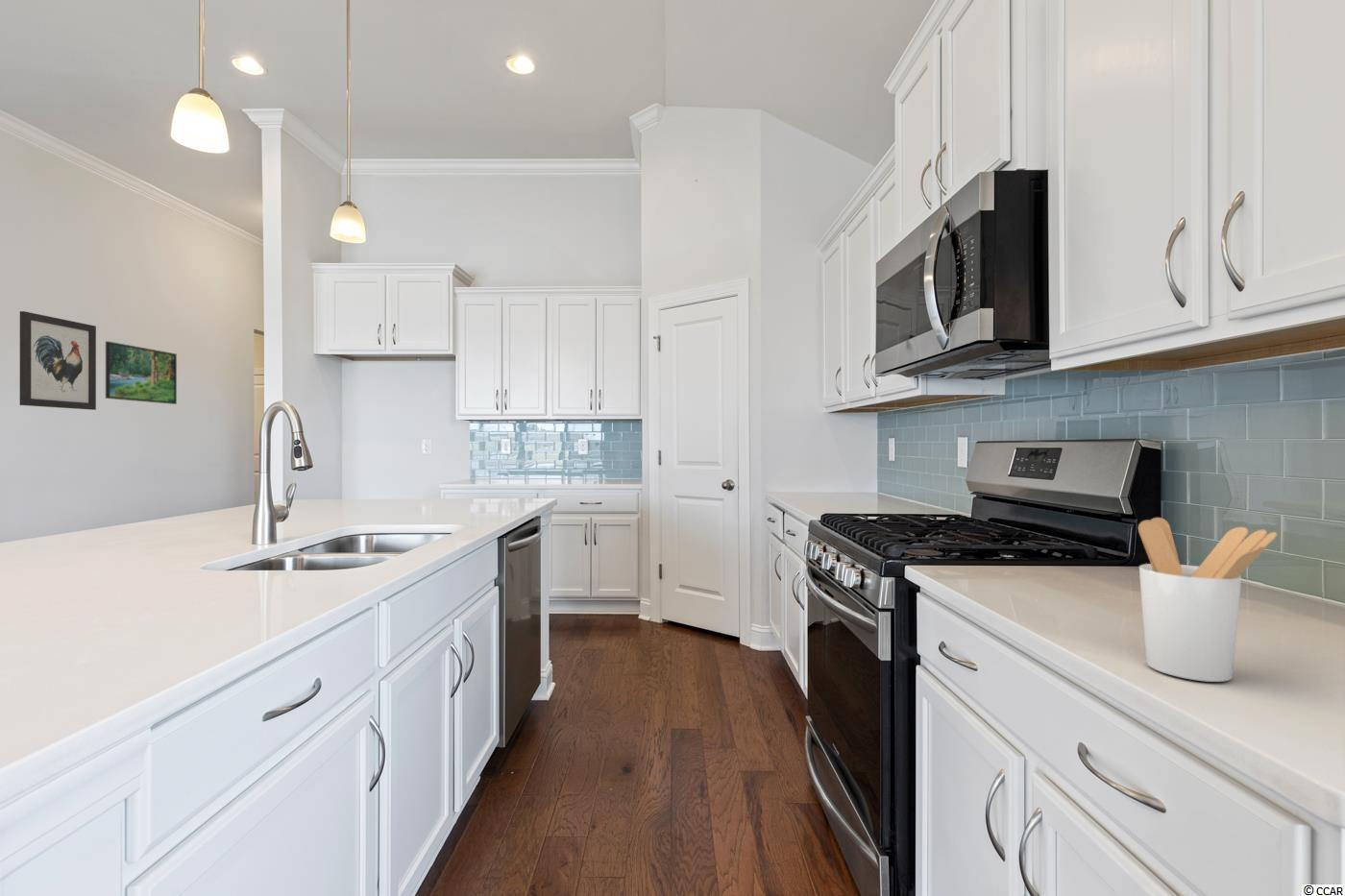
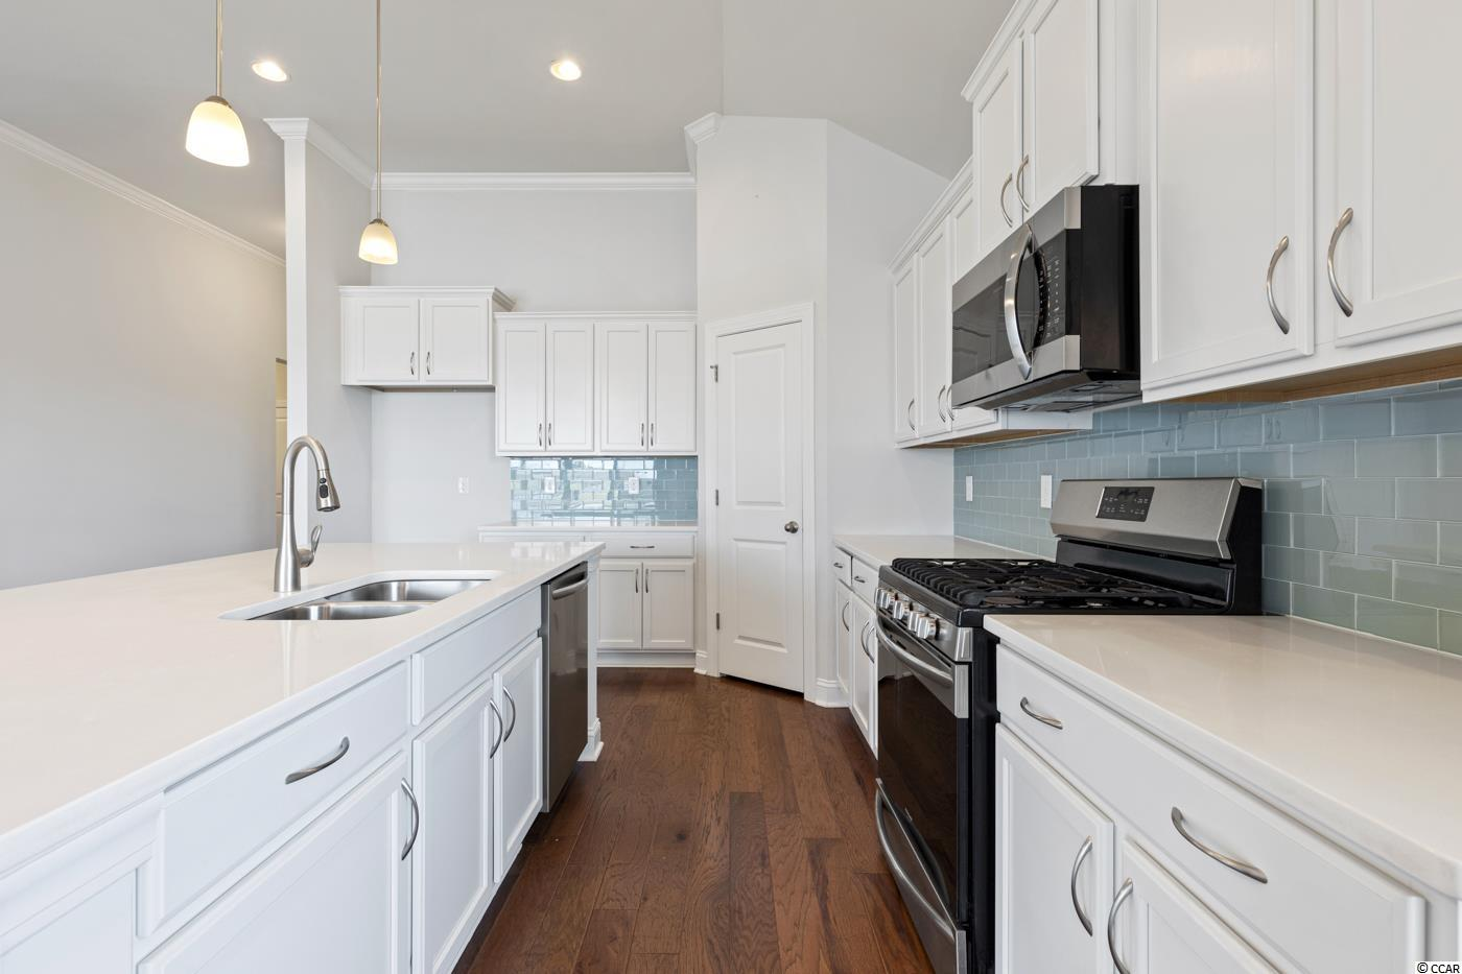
- wall art [19,310,97,411]
- utensil holder [1137,517,1279,683]
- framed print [105,340,178,405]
